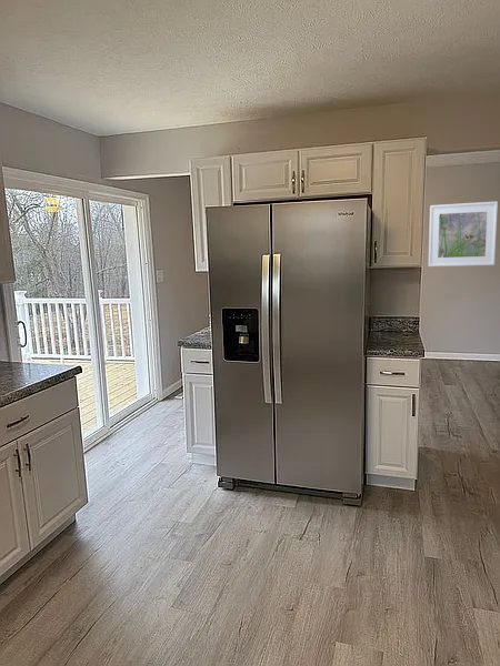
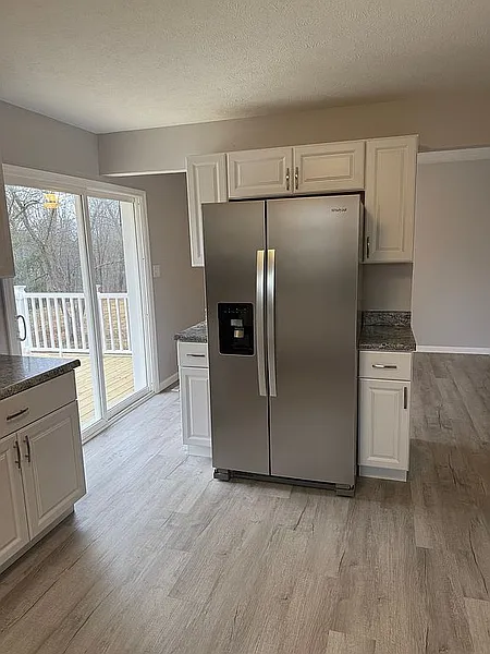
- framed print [428,201,499,268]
